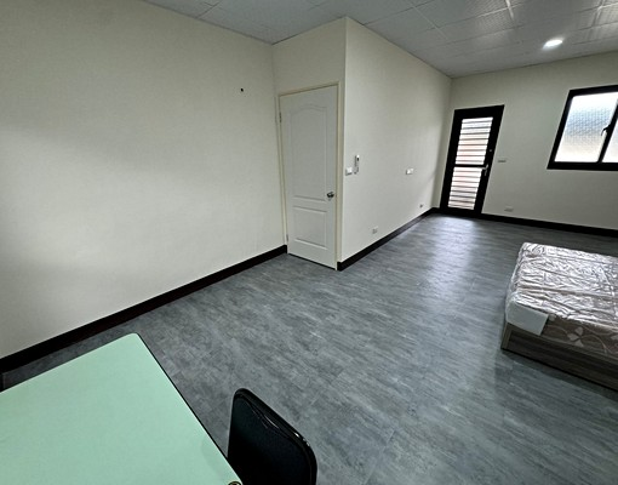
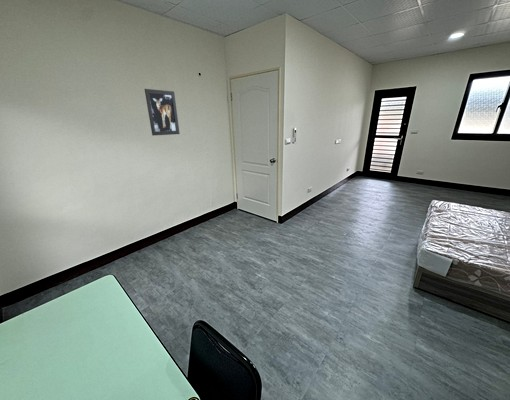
+ wall art [144,88,181,137]
